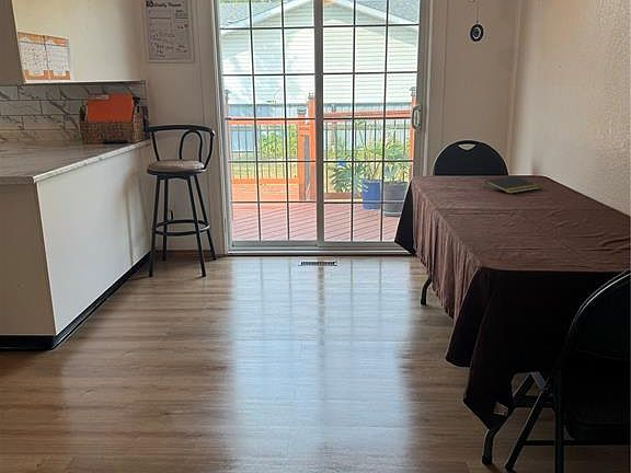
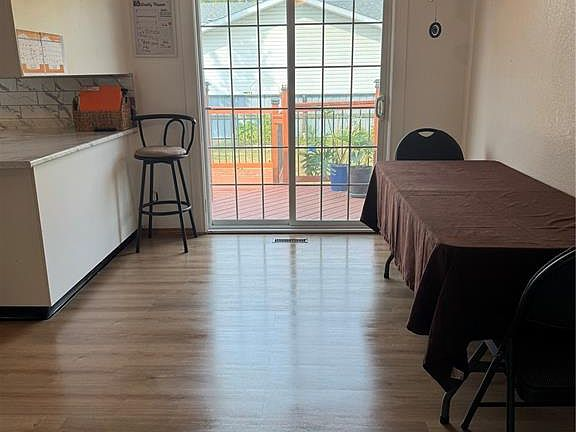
- notepad [483,175,540,195]
